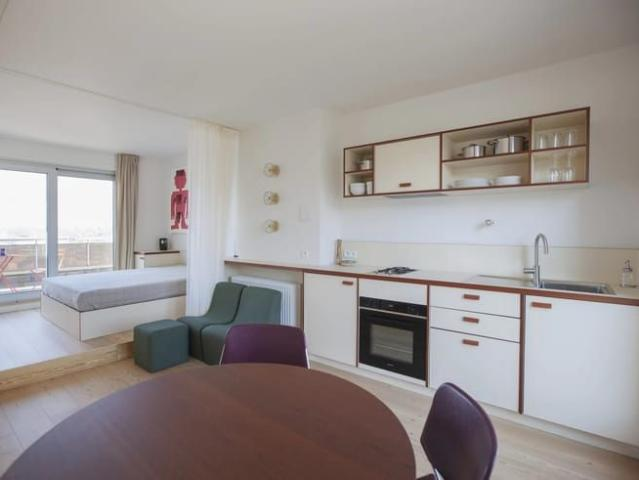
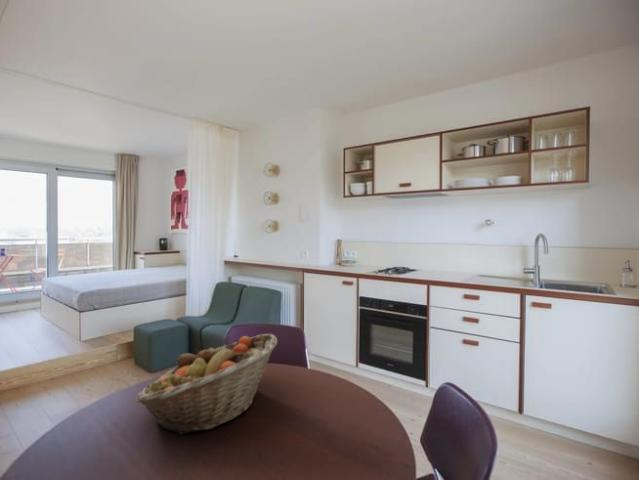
+ fruit basket [135,333,278,436]
